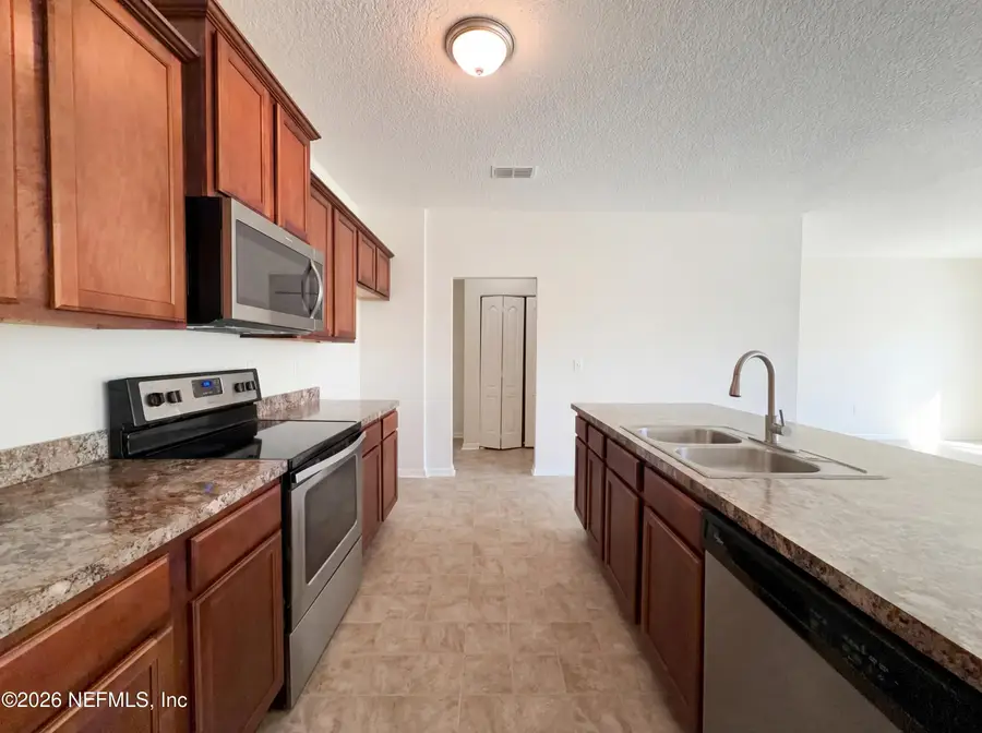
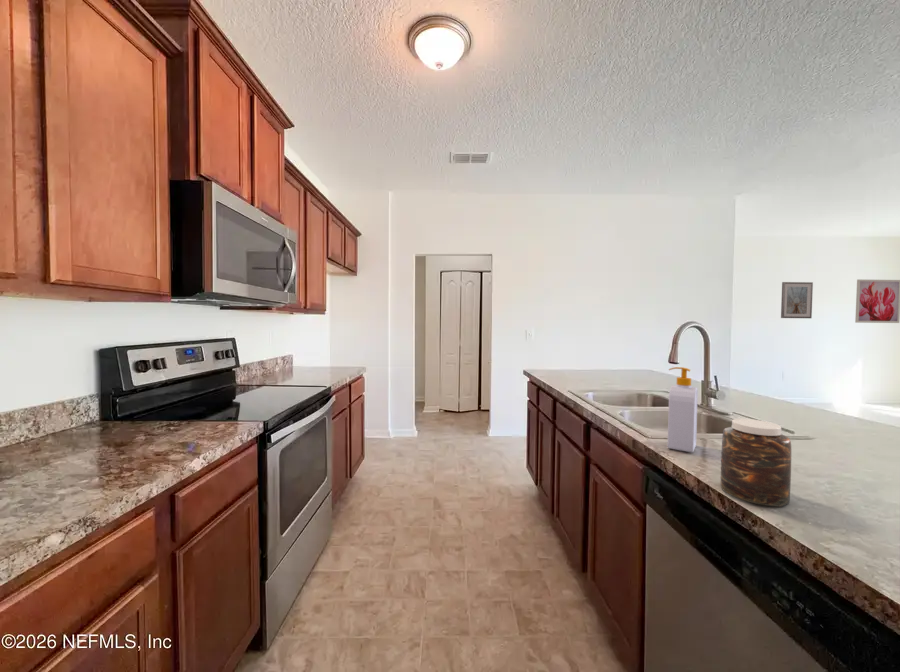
+ wall art [854,278,900,324]
+ soap bottle [667,366,699,453]
+ picture frame [780,281,814,319]
+ jar [720,418,792,507]
